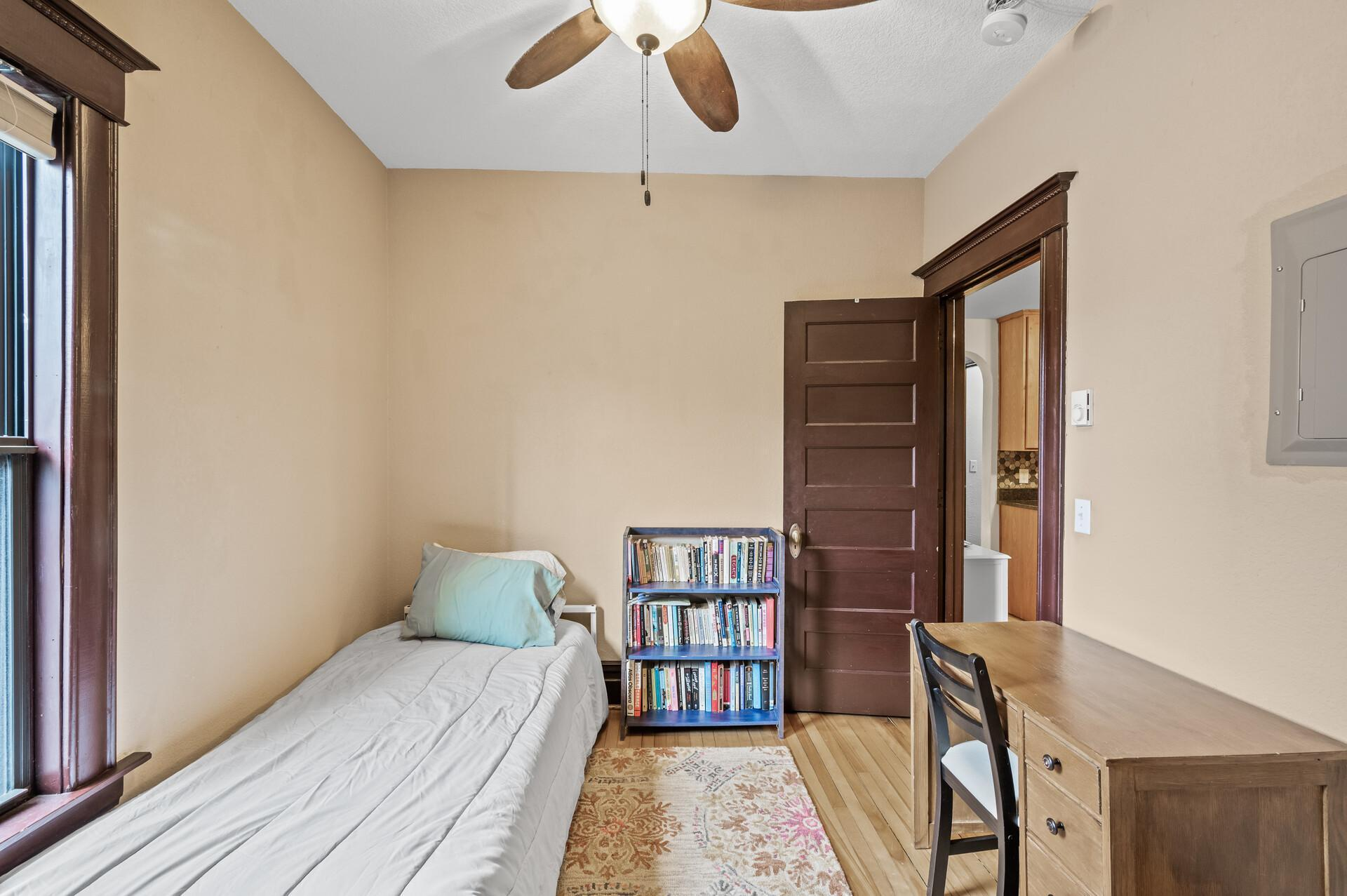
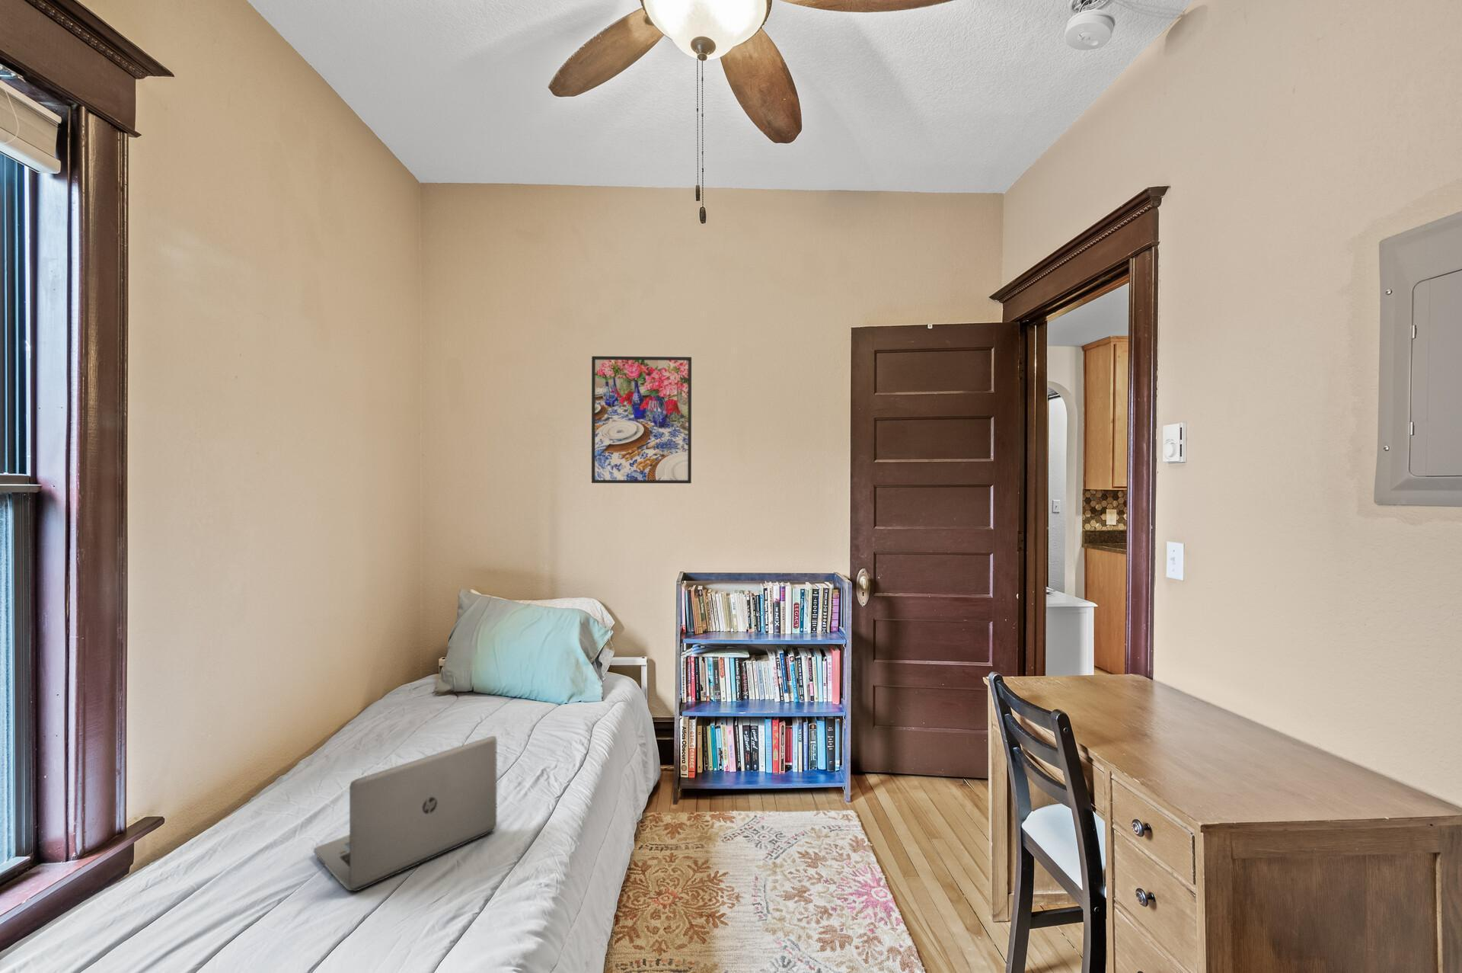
+ laptop [313,735,497,893]
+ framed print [590,355,692,484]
